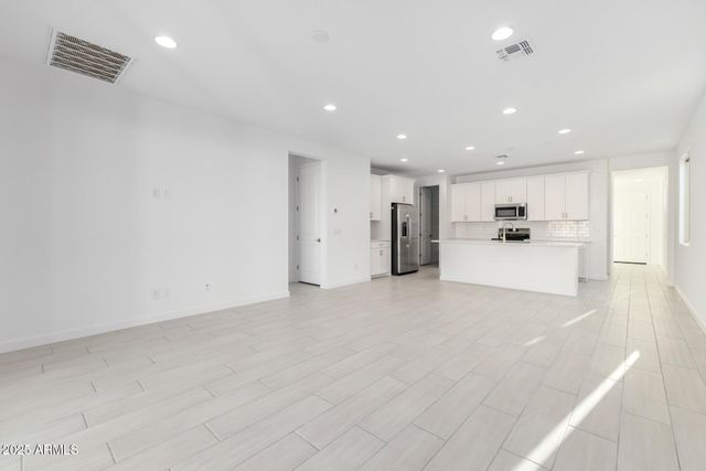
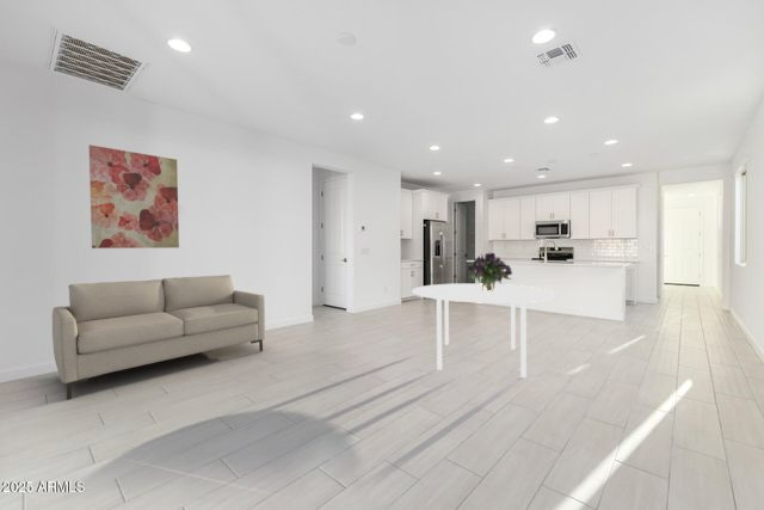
+ wall art [88,143,180,250]
+ bouquet [467,252,513,293]
+ sofa [51,274,266,401]
+ dining table [412,282,555,379]
